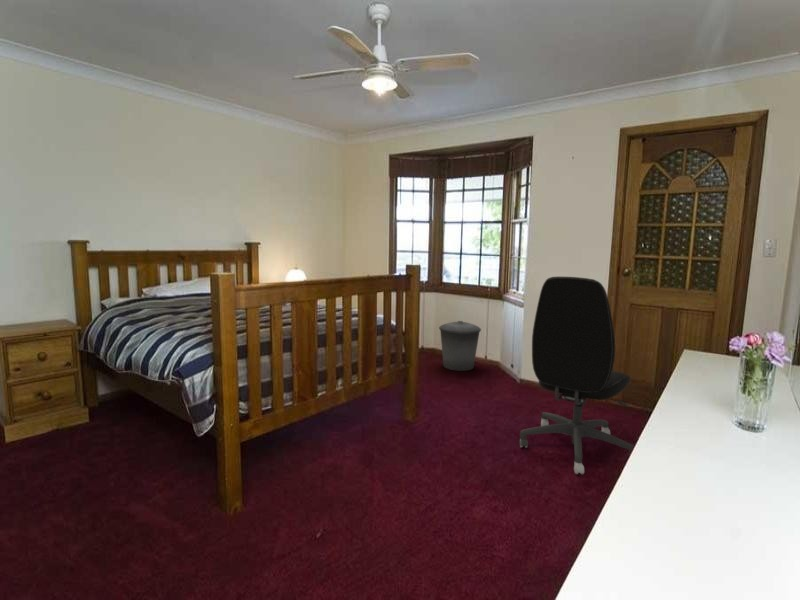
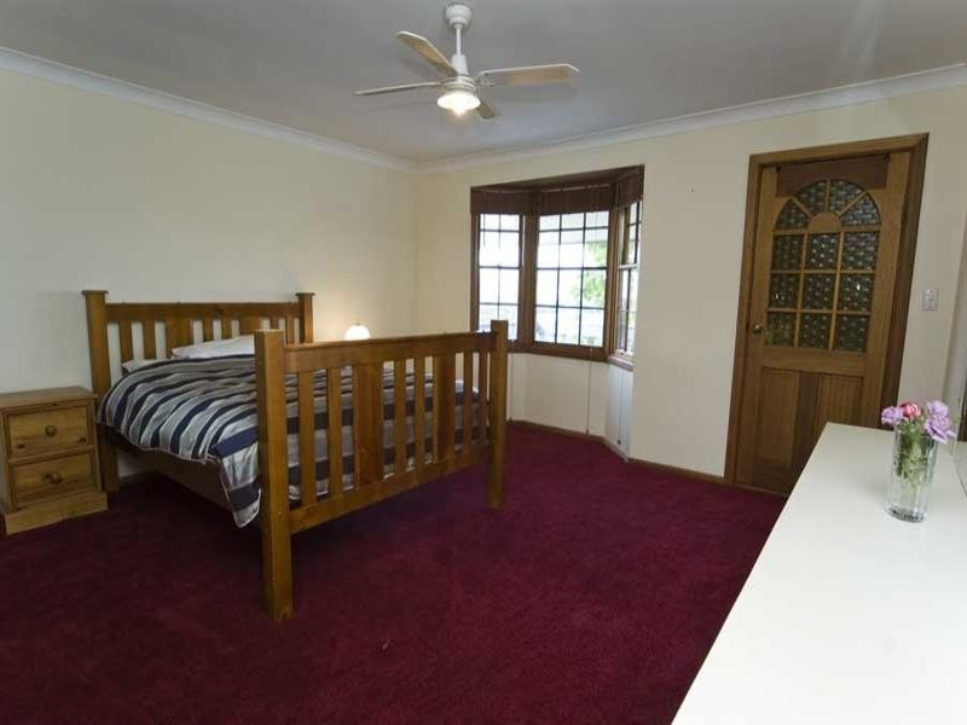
- trash can [438,320,482,372]
- office chair [518,276,635,475]
